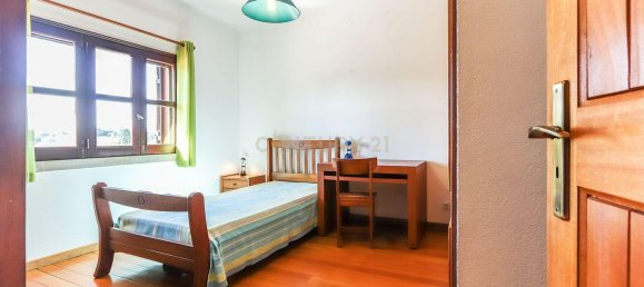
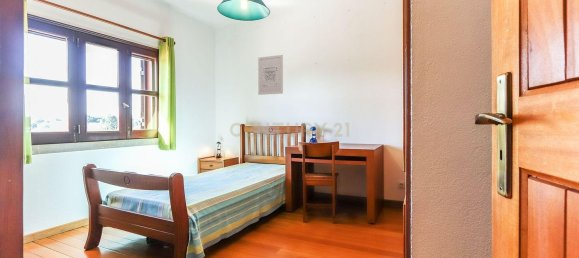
+ wall art [257,54,284,96]
